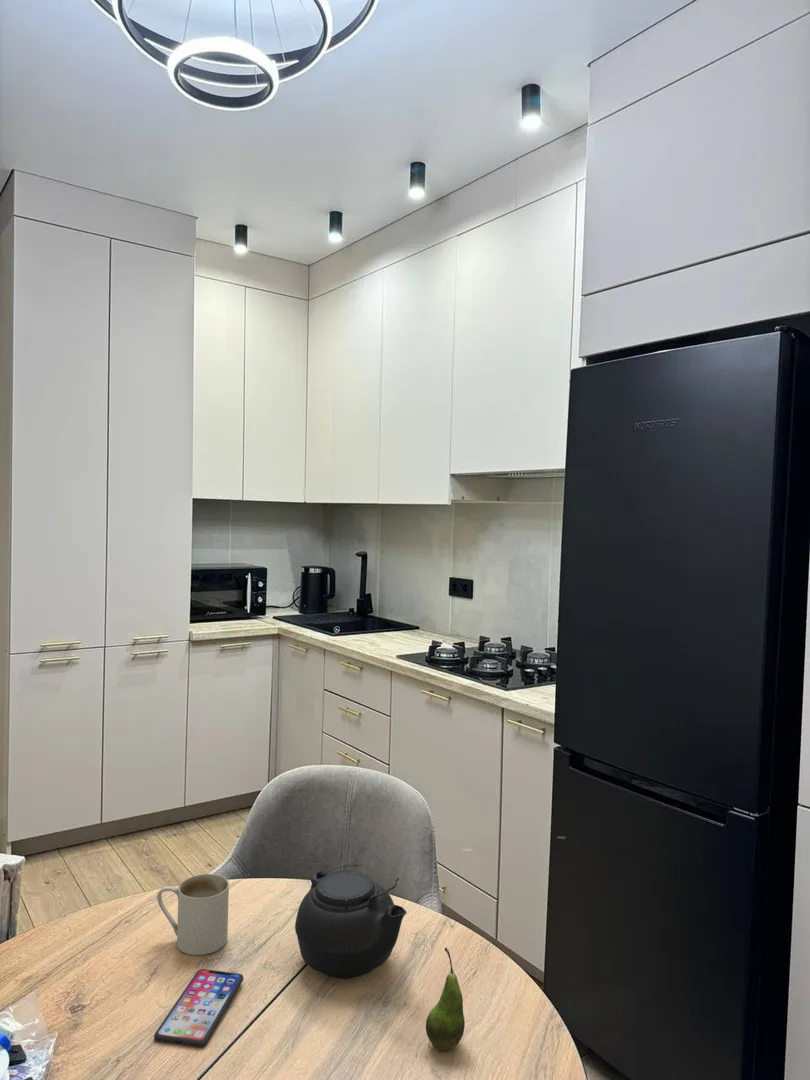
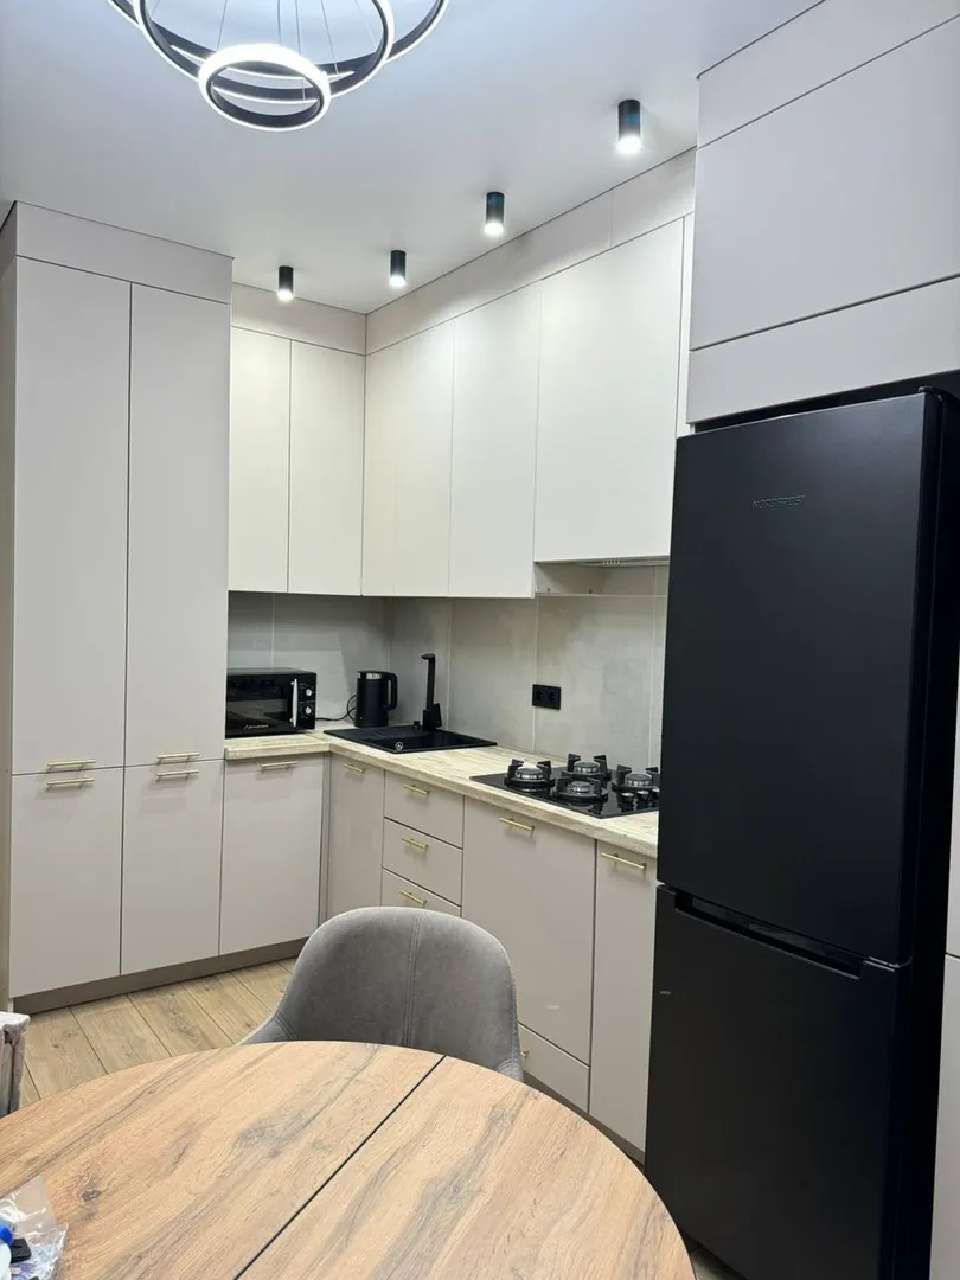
- teapot [294,864,408,980]
- mug [156,873,230,956]
- fruit [425,946,466,1052]
- smartphone [153,968,244,1048]
